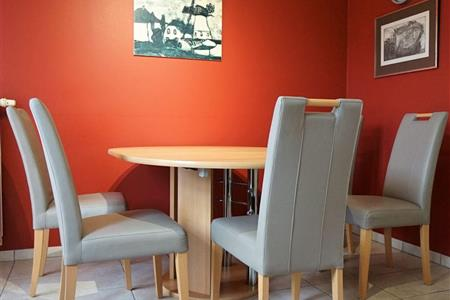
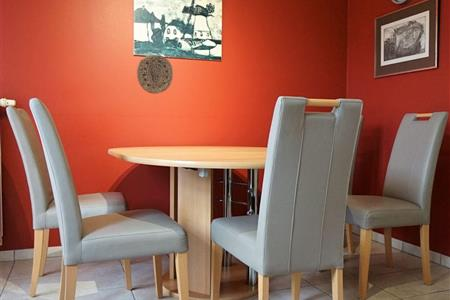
+ decorative plate [136,54,174,95]
